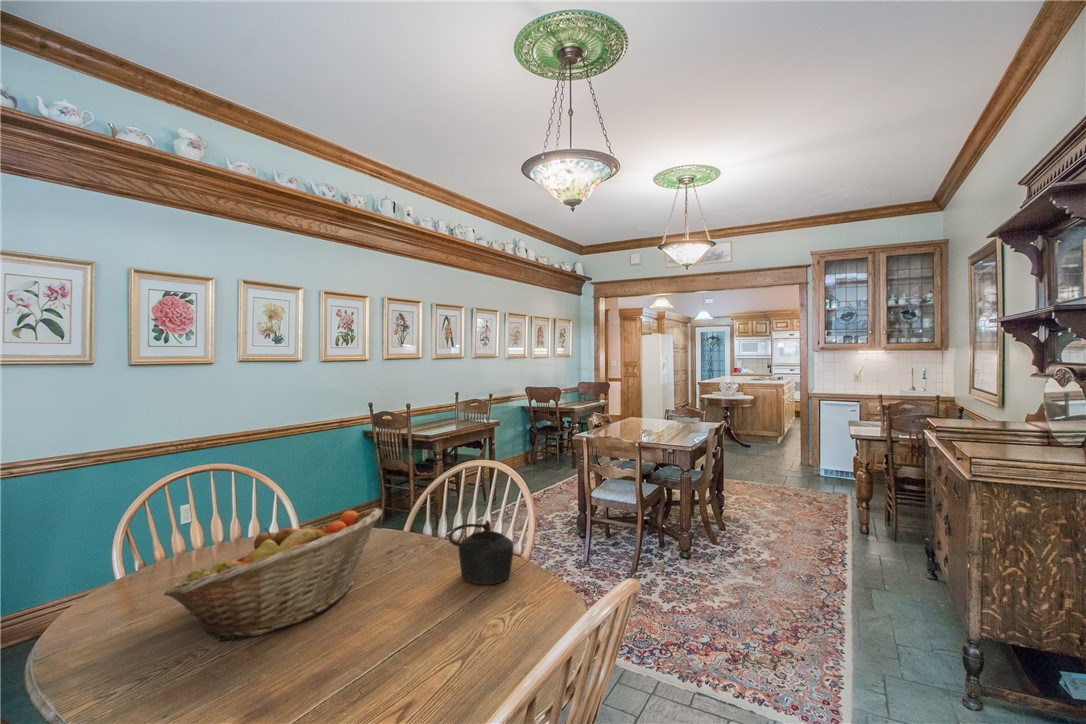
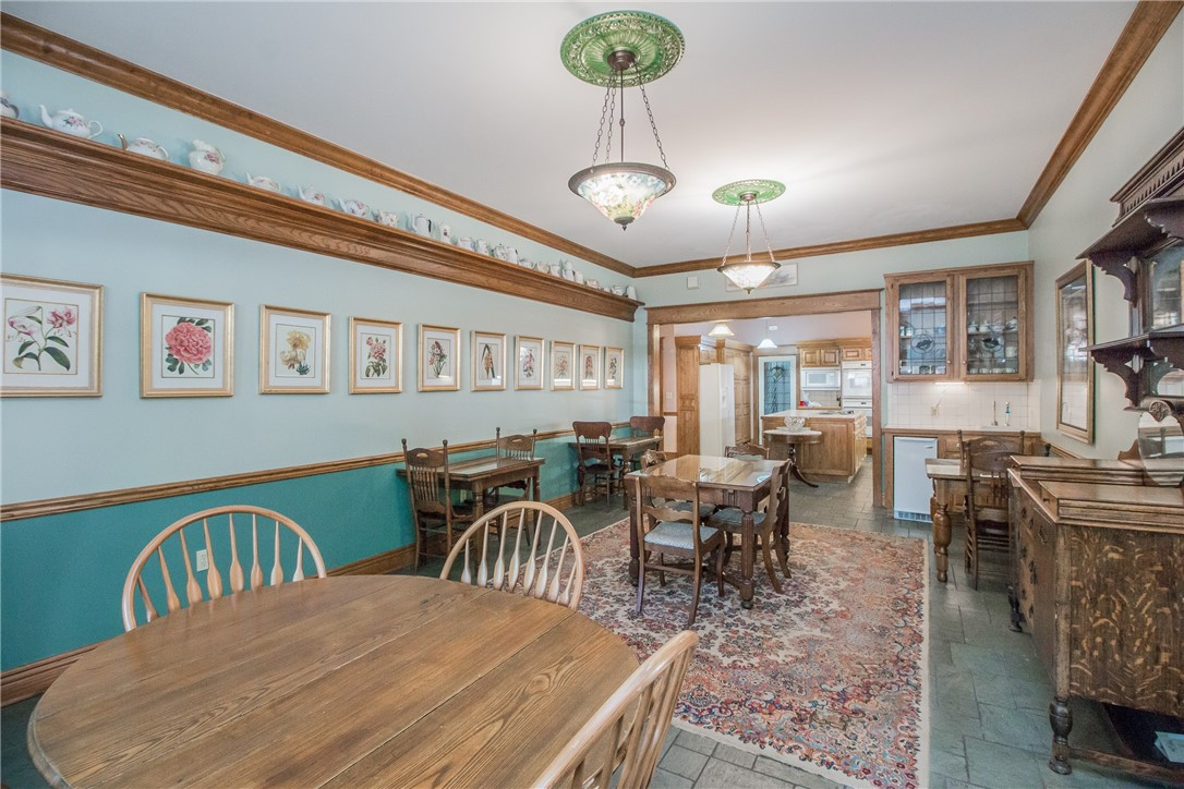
- fruit basket [163,507,383,642]
- teapot [447,519,515,585]
